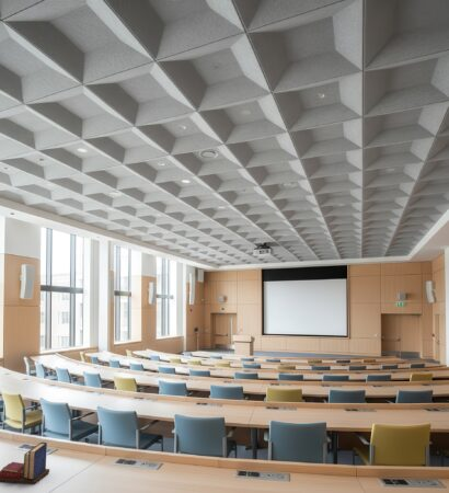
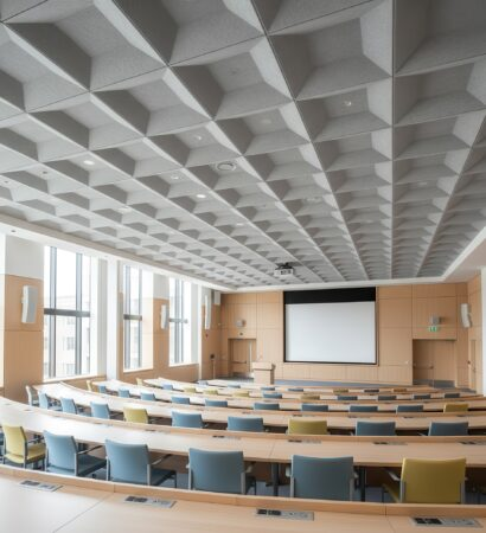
- book [0,442,50,485]
